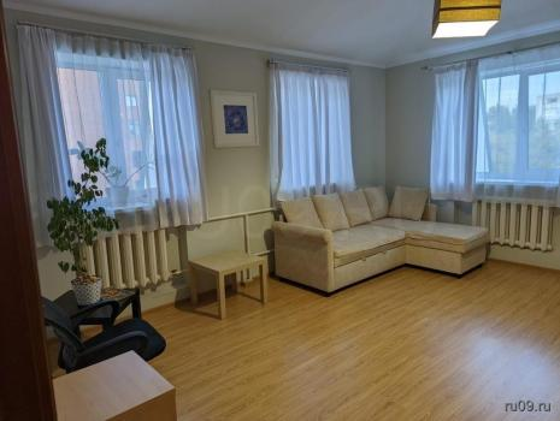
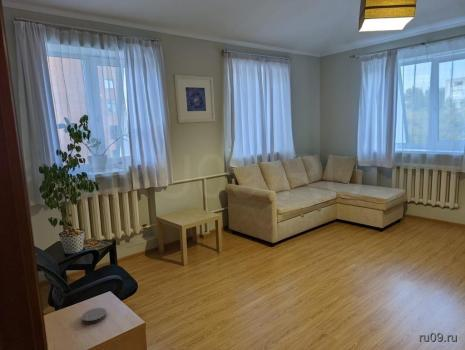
+ coaster [81,307,107,325]
